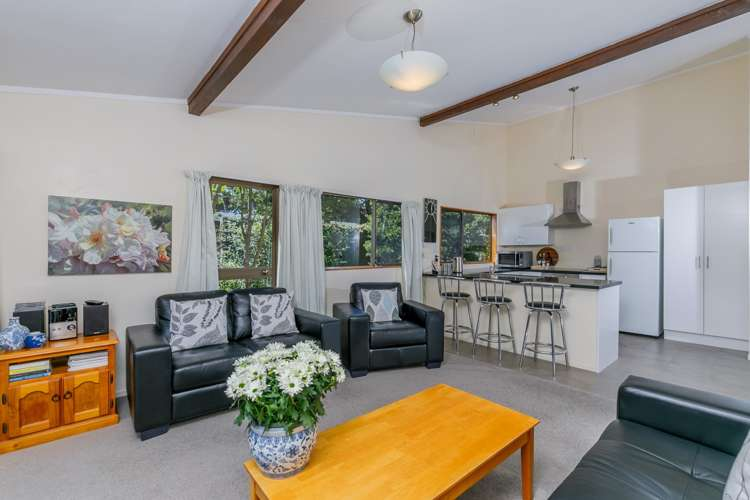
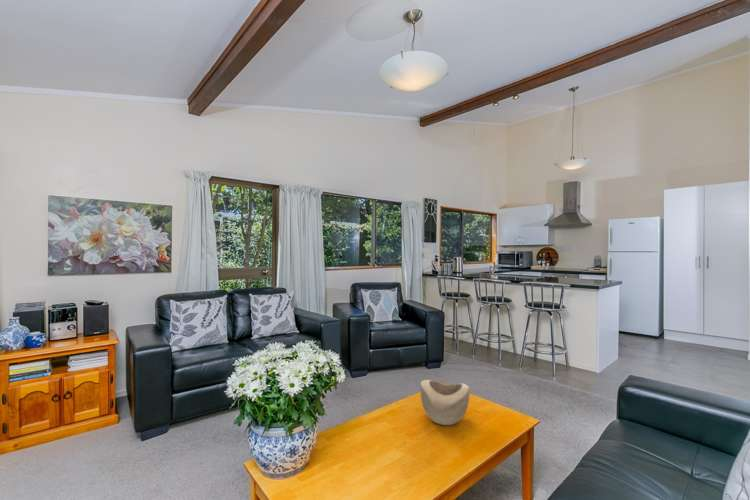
+ decorative bowl [420,379,470,426]
